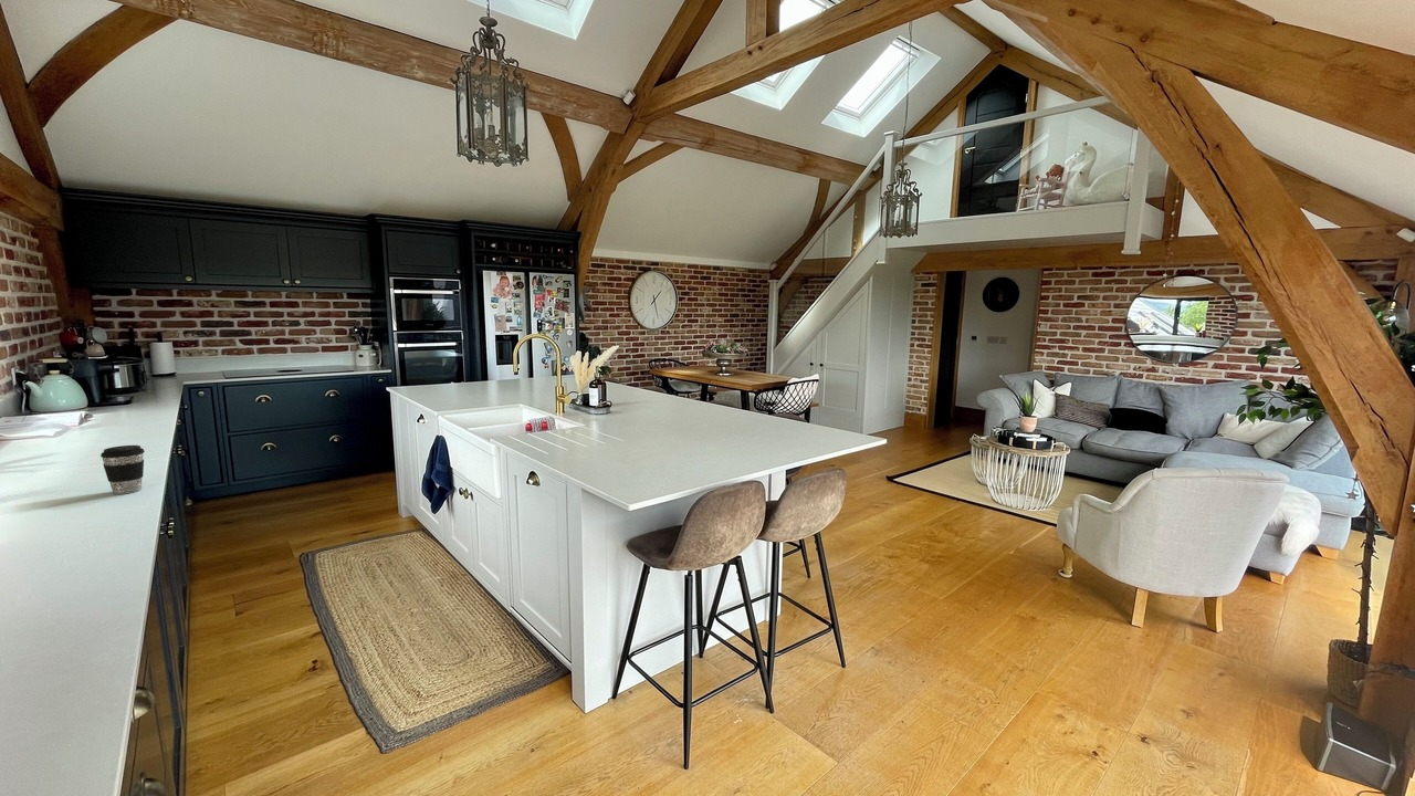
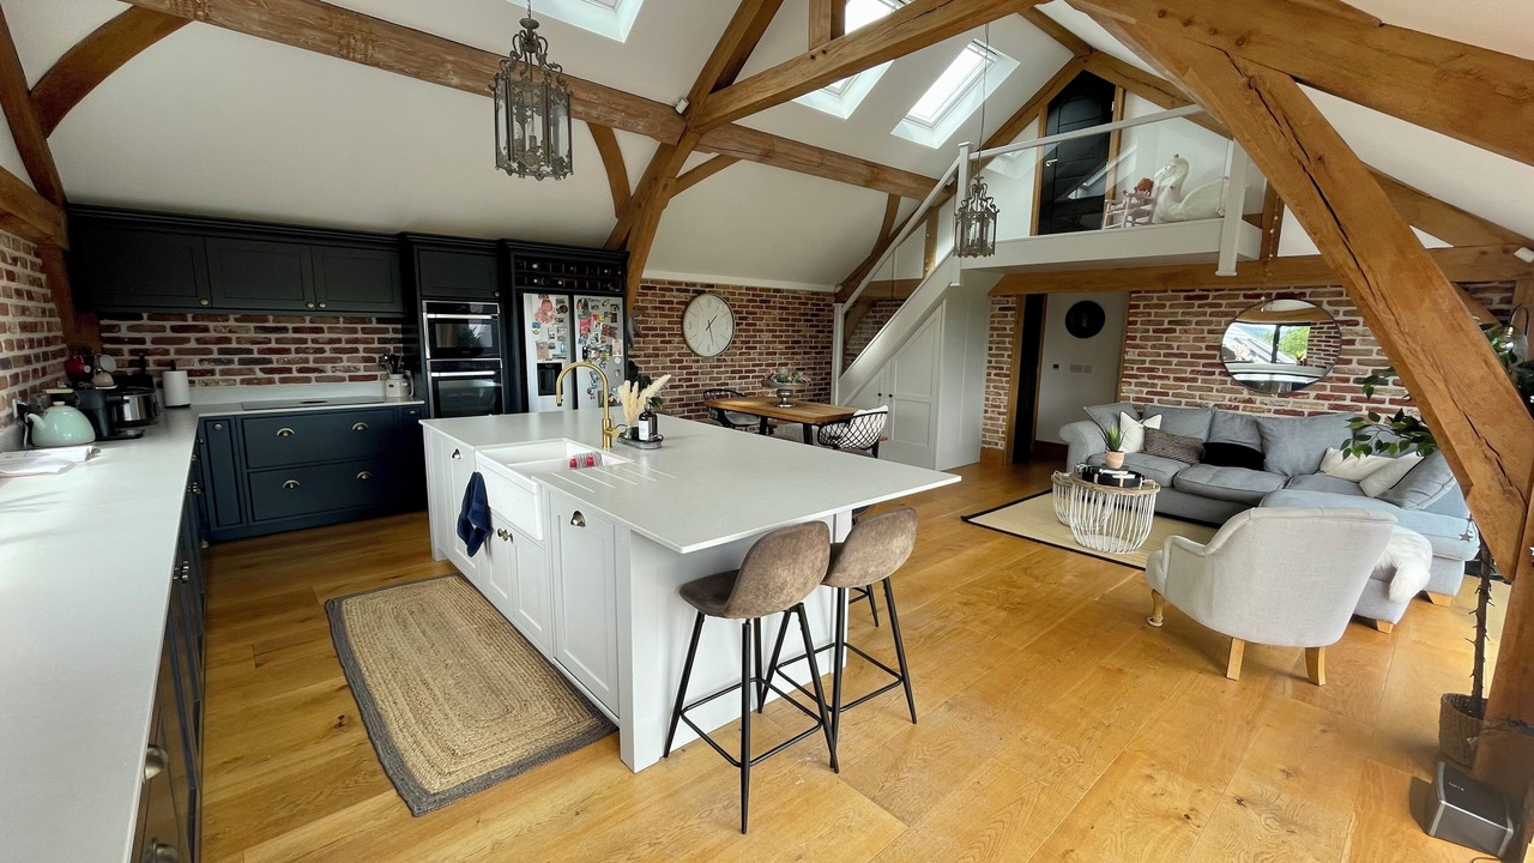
- coffee cup [99,444,145,495]
